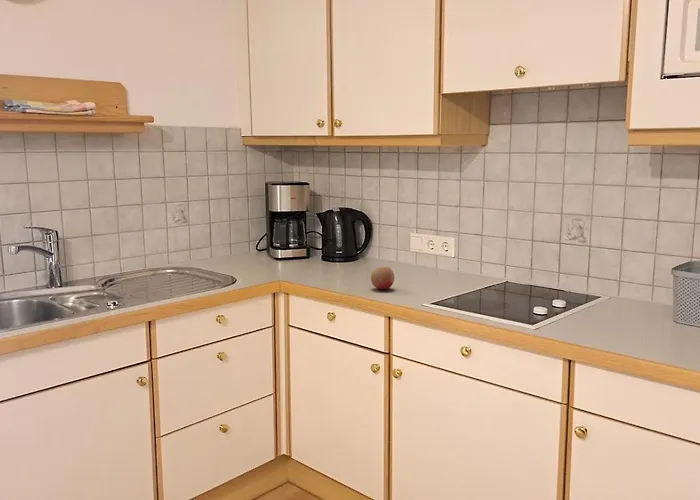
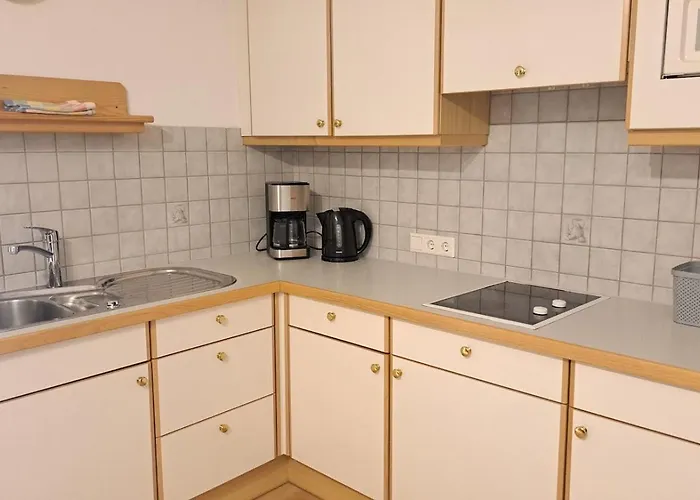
- fruit [370,266,395,290]
